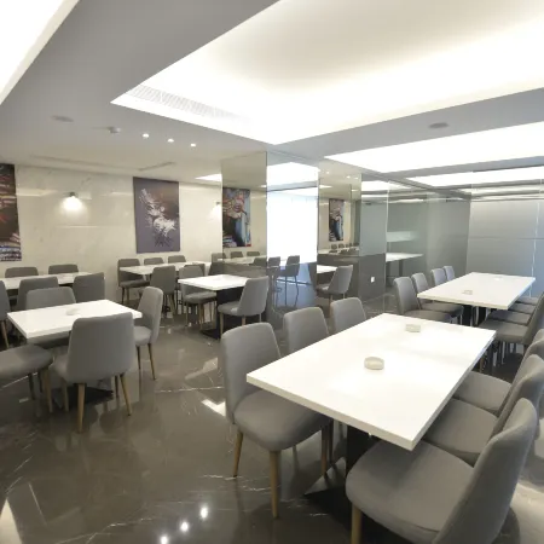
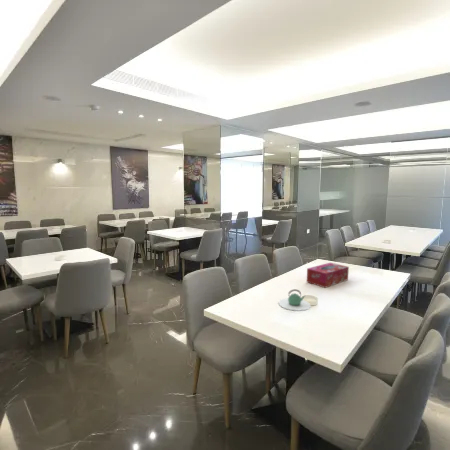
+ tissue box [306,262,350,289]
+ teapot [278,288,312,312]
